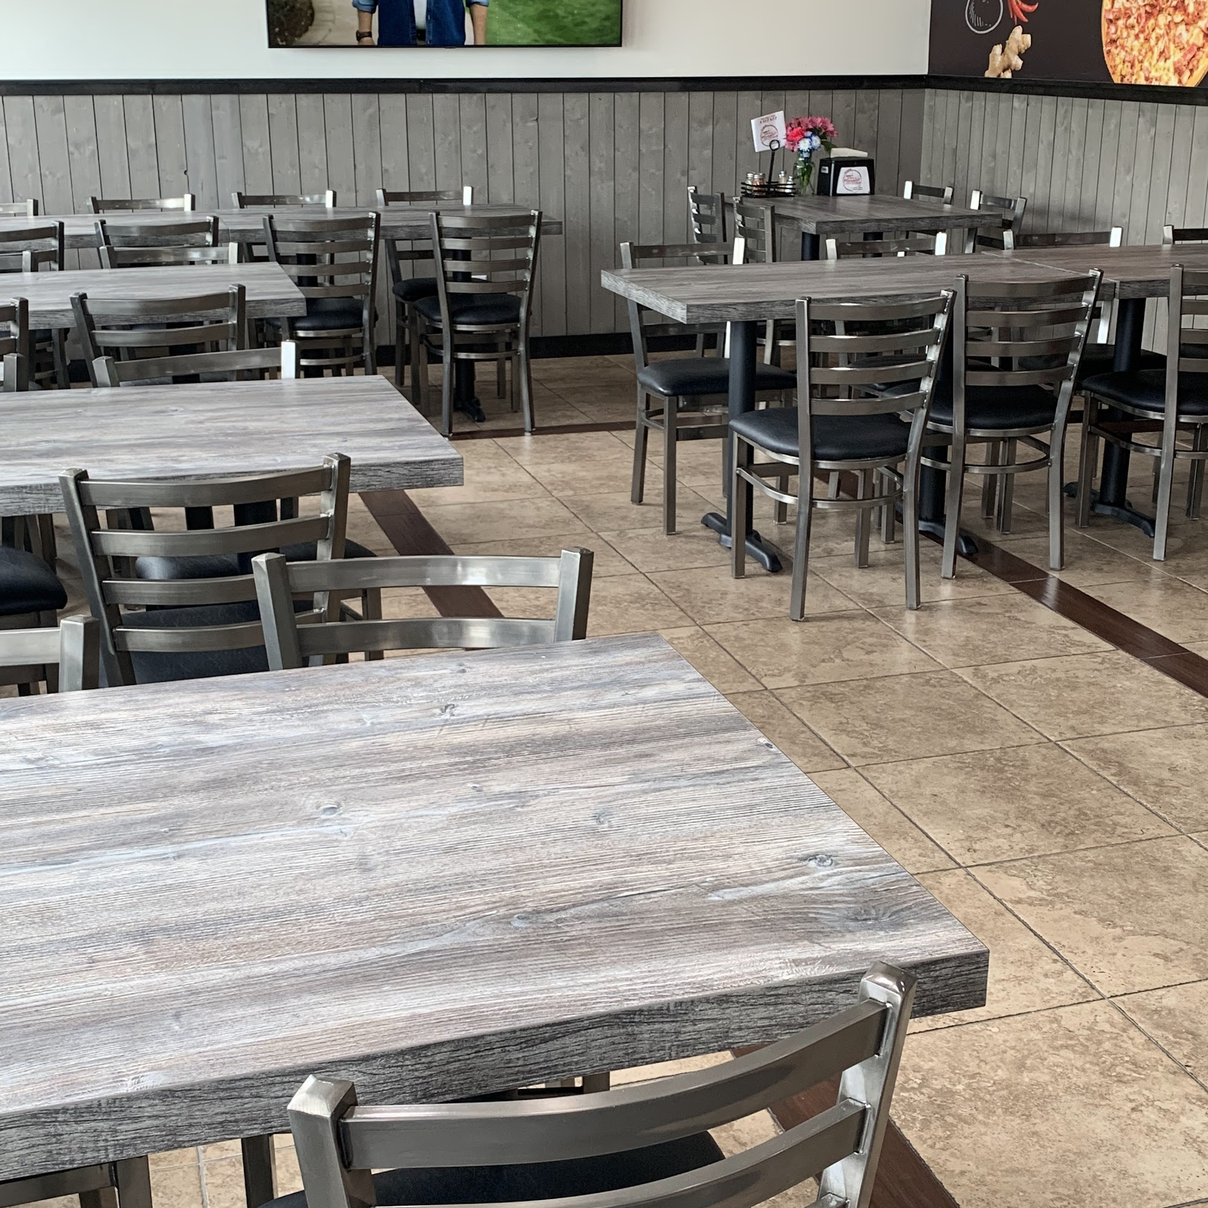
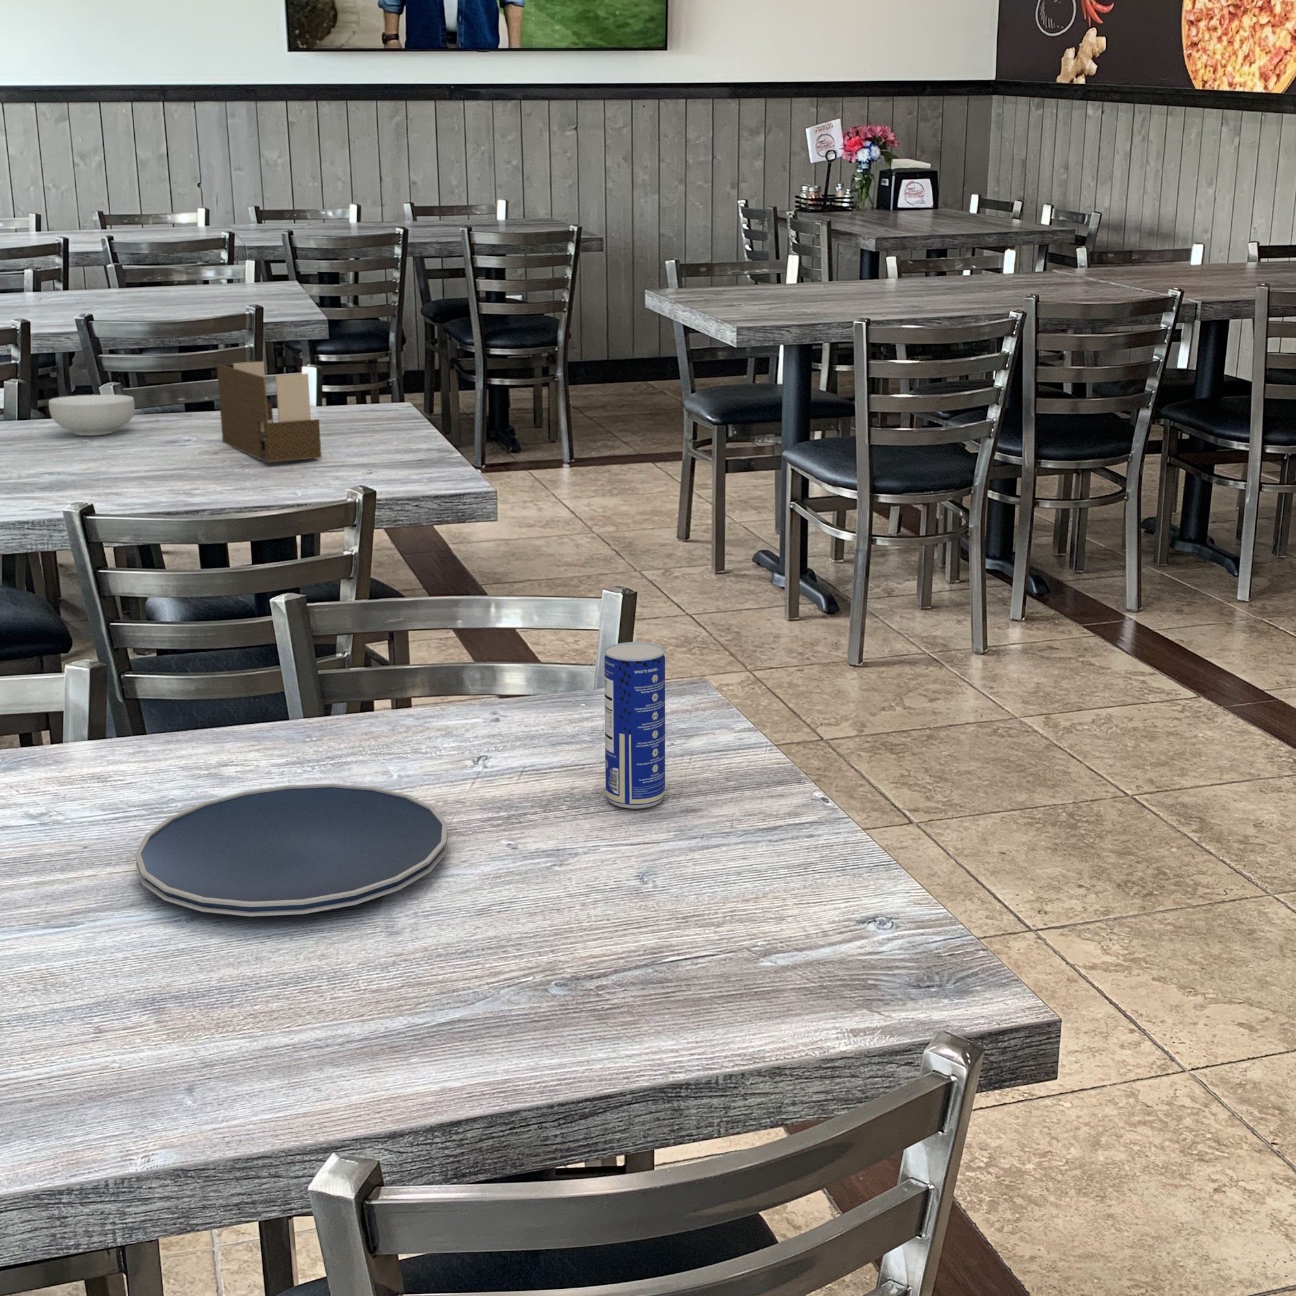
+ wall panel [216,361,322,463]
+ cereal bowl [47,394,135,436]
+ plate [135,783,449,917]
+ beverage can [604,642,666,809]
